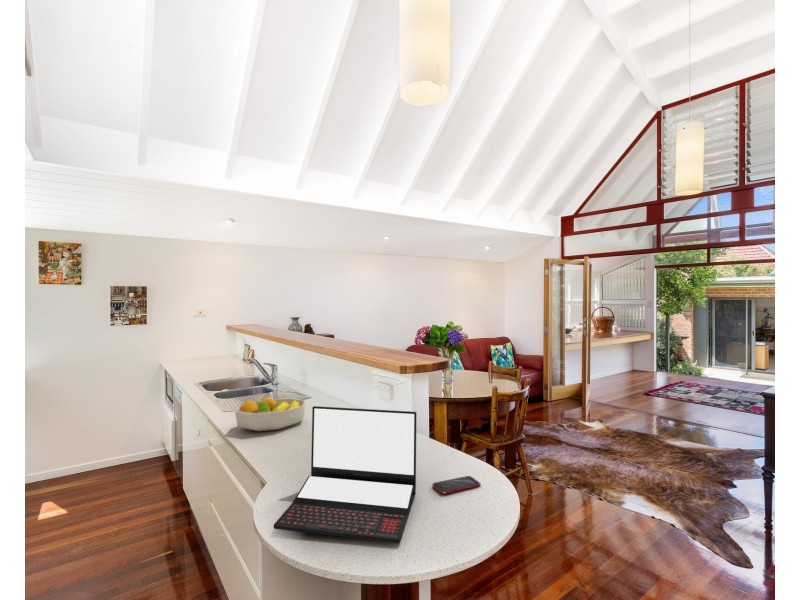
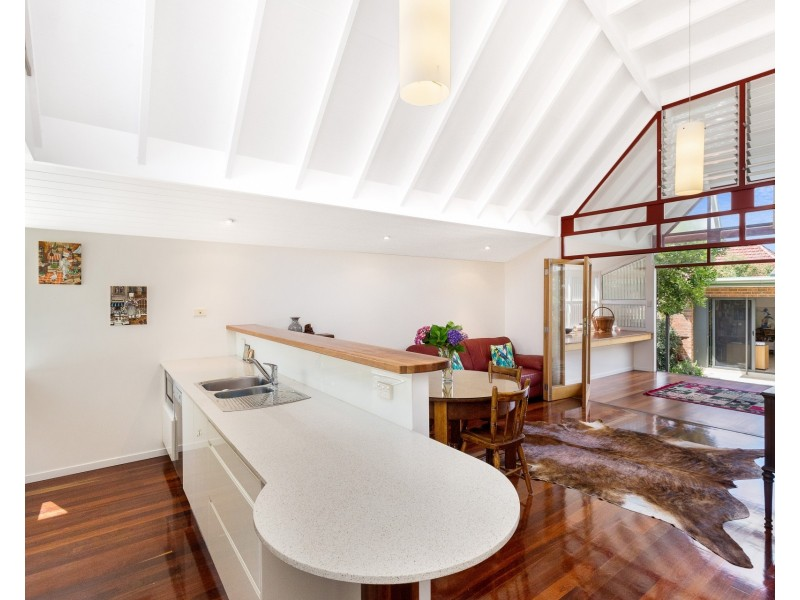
- smartphone [431,475,482,495]
- laptop [273,405,417,544]
- fruit bowl [234,395,307,432]
